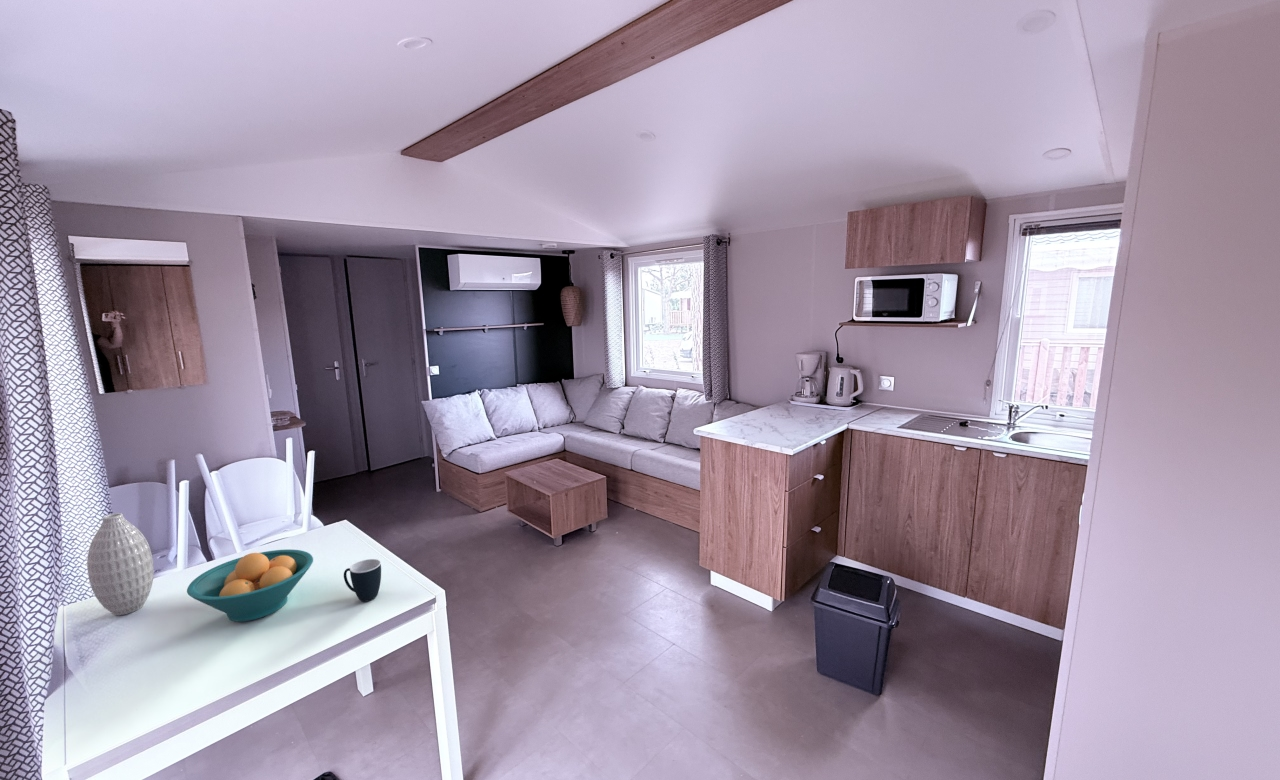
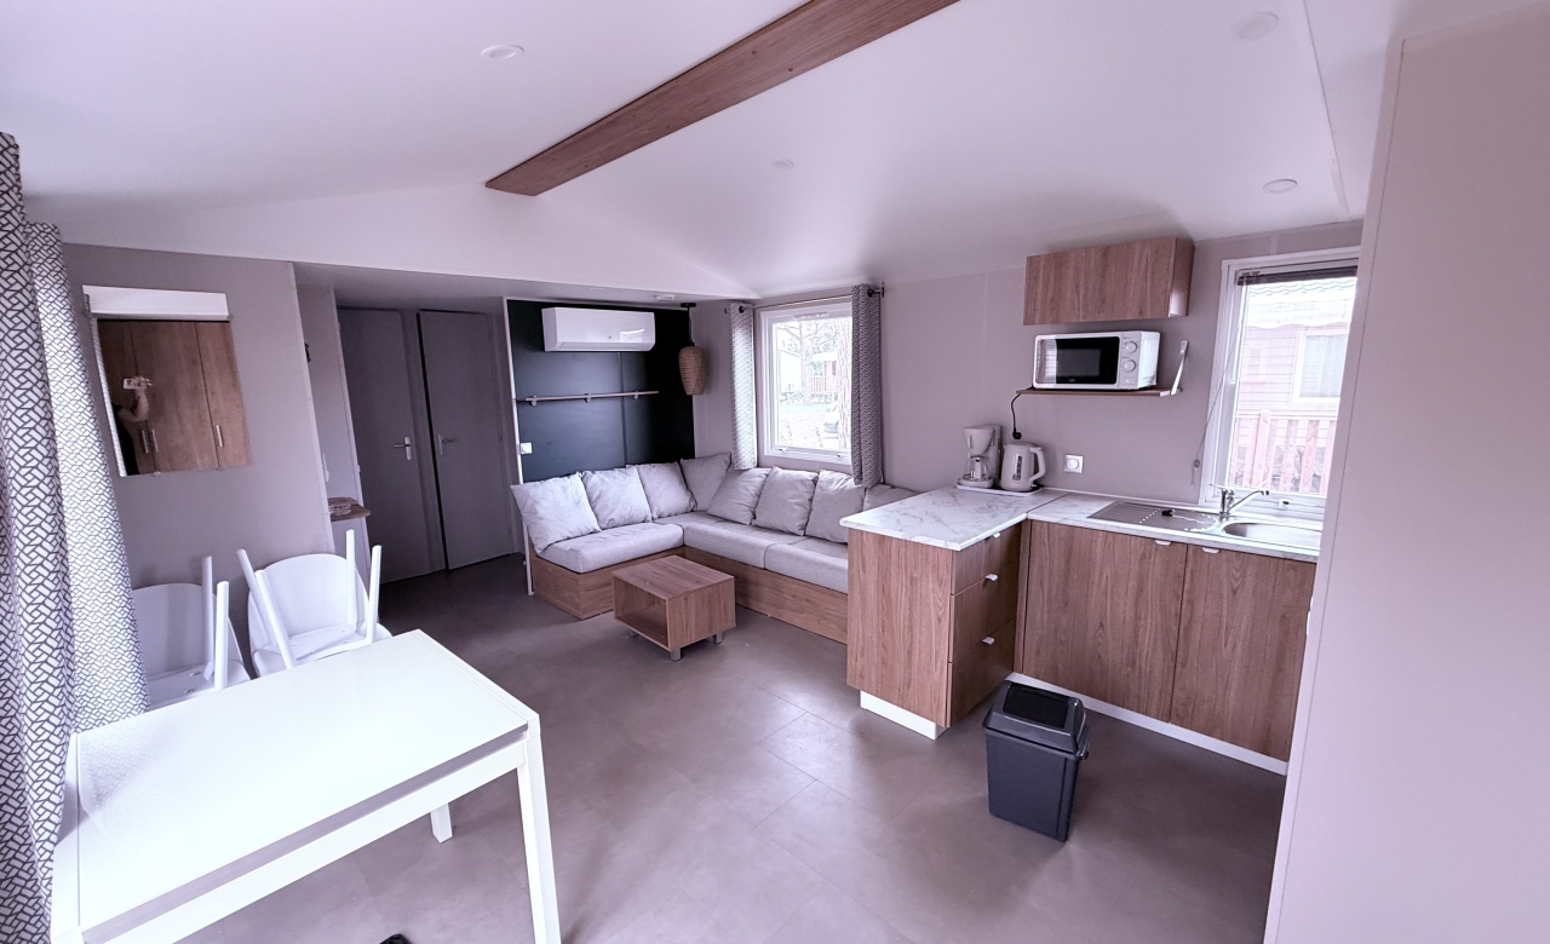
- mug [343,558,382,602]
- fruit bowl [186,548,314,623]
- vase [86,512,155,616]
